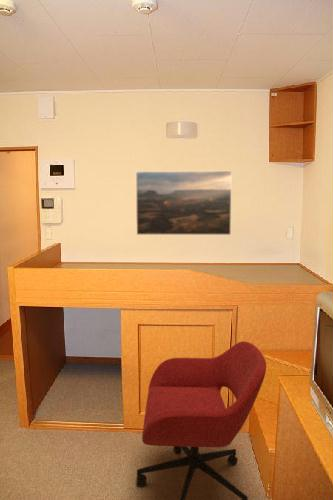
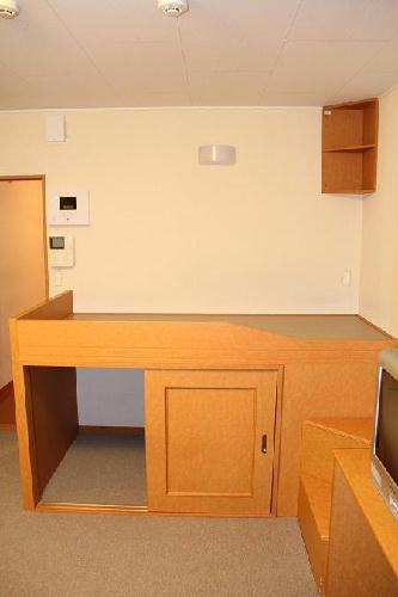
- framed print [135,170,233,236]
- office chair [135,340,267,500]
